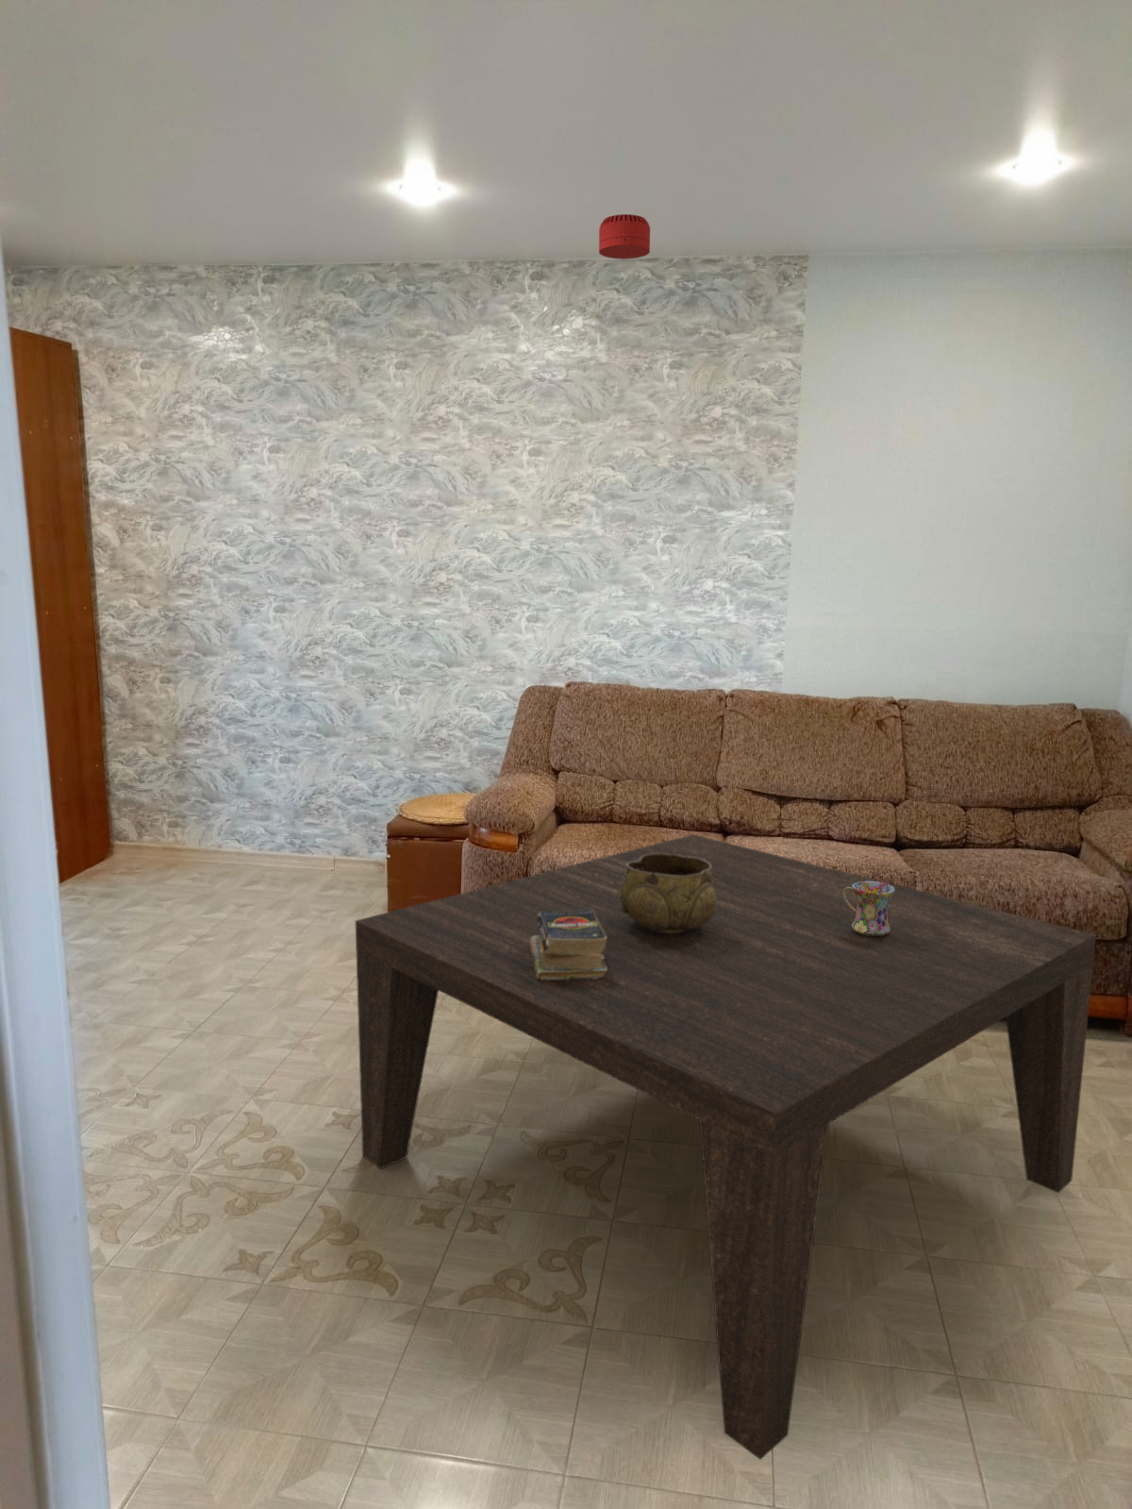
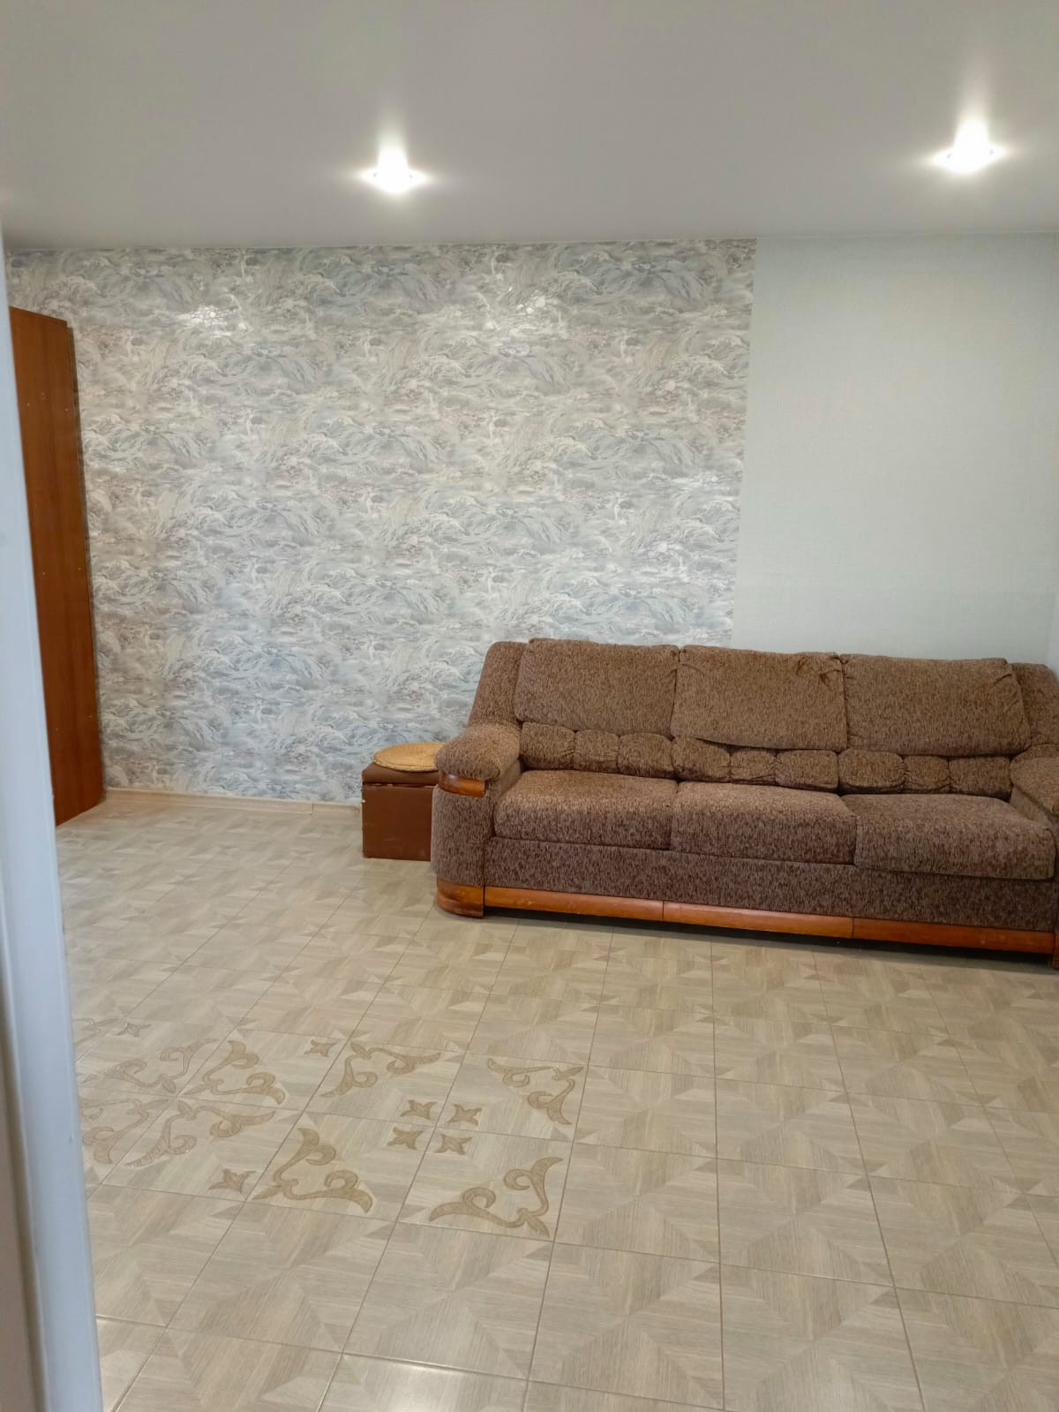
- coffee table [354,834,1098,1461]
- decorative bowl [621,853,717,933]
- smoke detector [598,213,650,259]
- books [530,908,606,980]
- mug [842,881,894,935]
